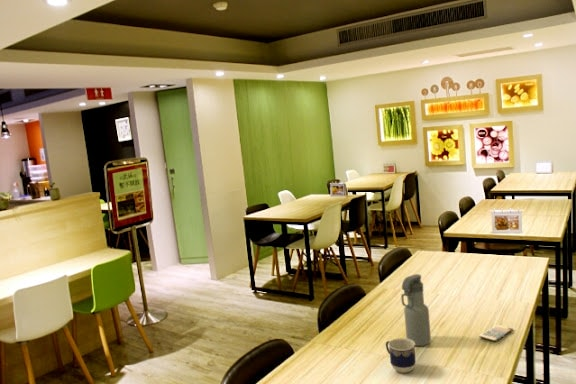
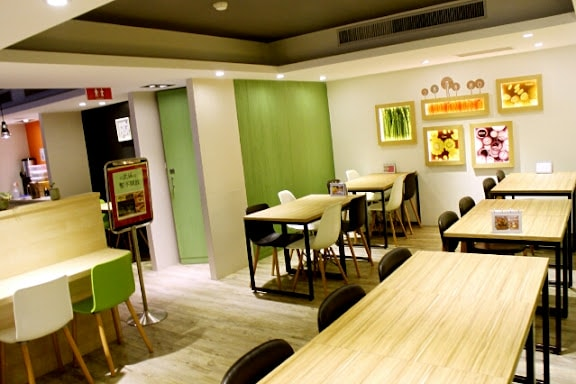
- water bottle [400,273,432,347]
- cup [385,337,417,374]
- smartphone [478,324,514,342]
